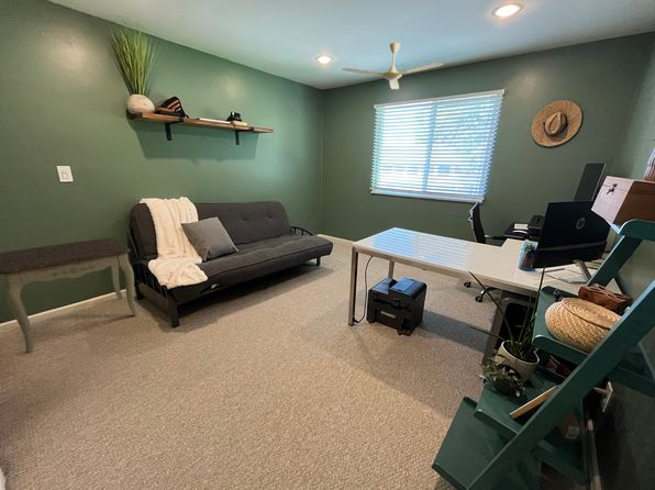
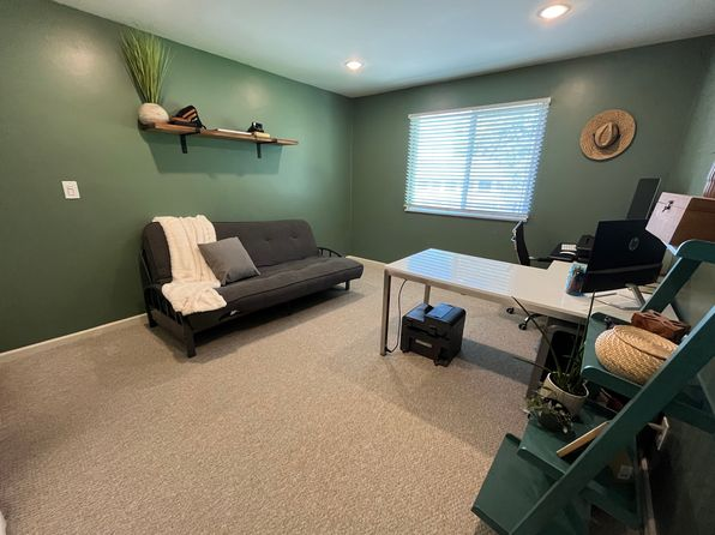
- side table [0,236,140,354]
- ceiling fan [341,42,444,90]
